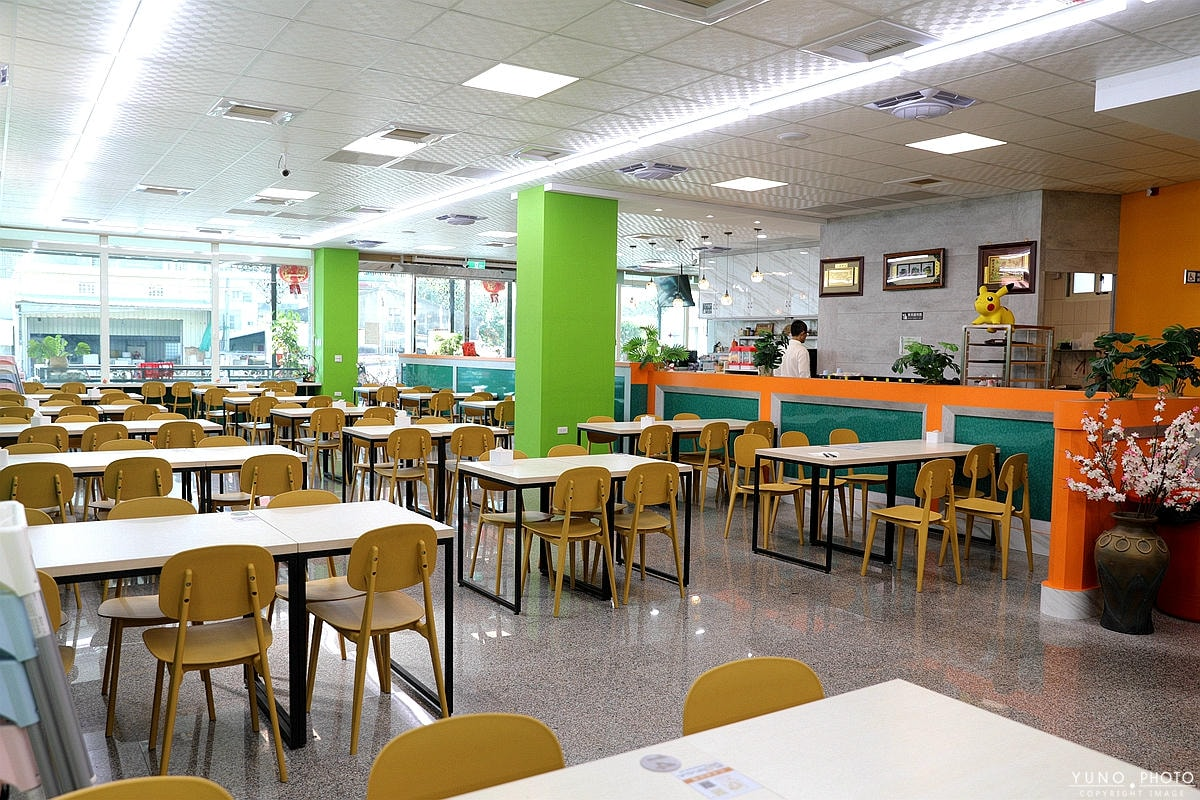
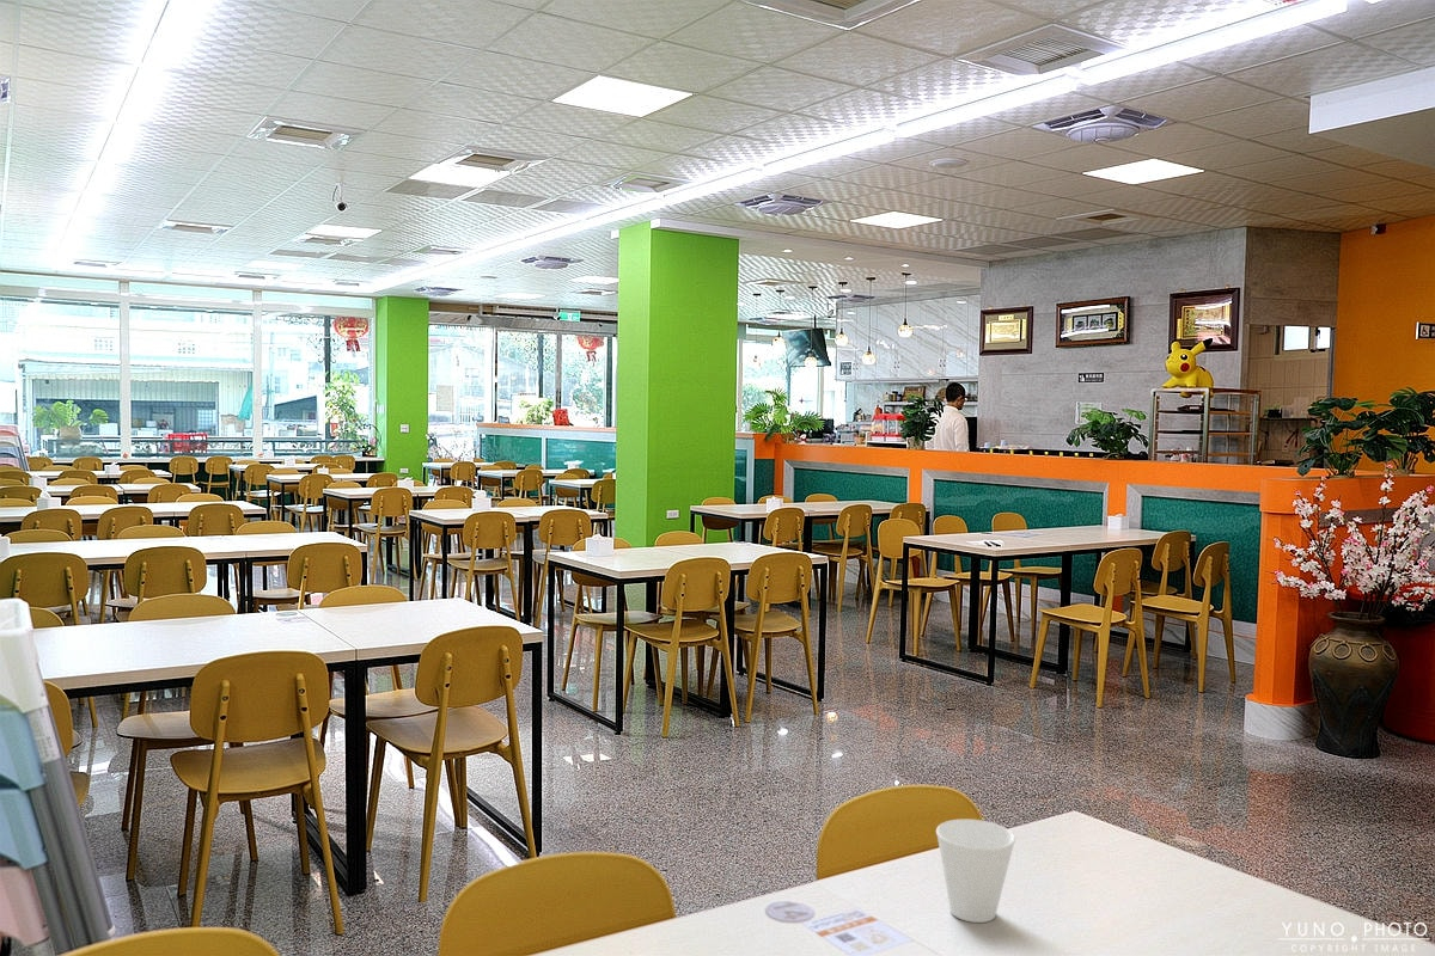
+ cup [935,817,1016,924]
